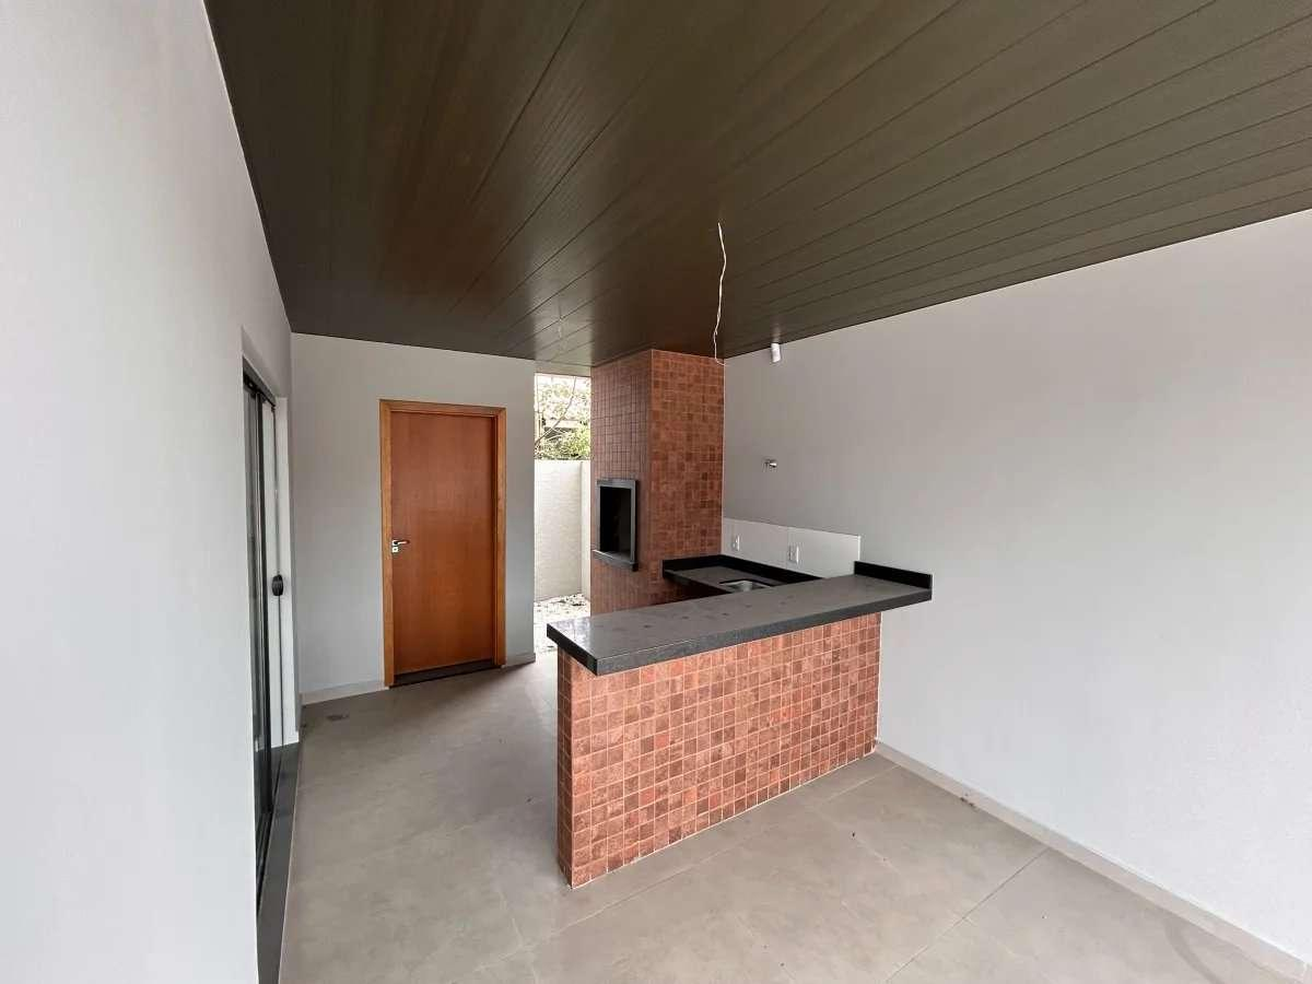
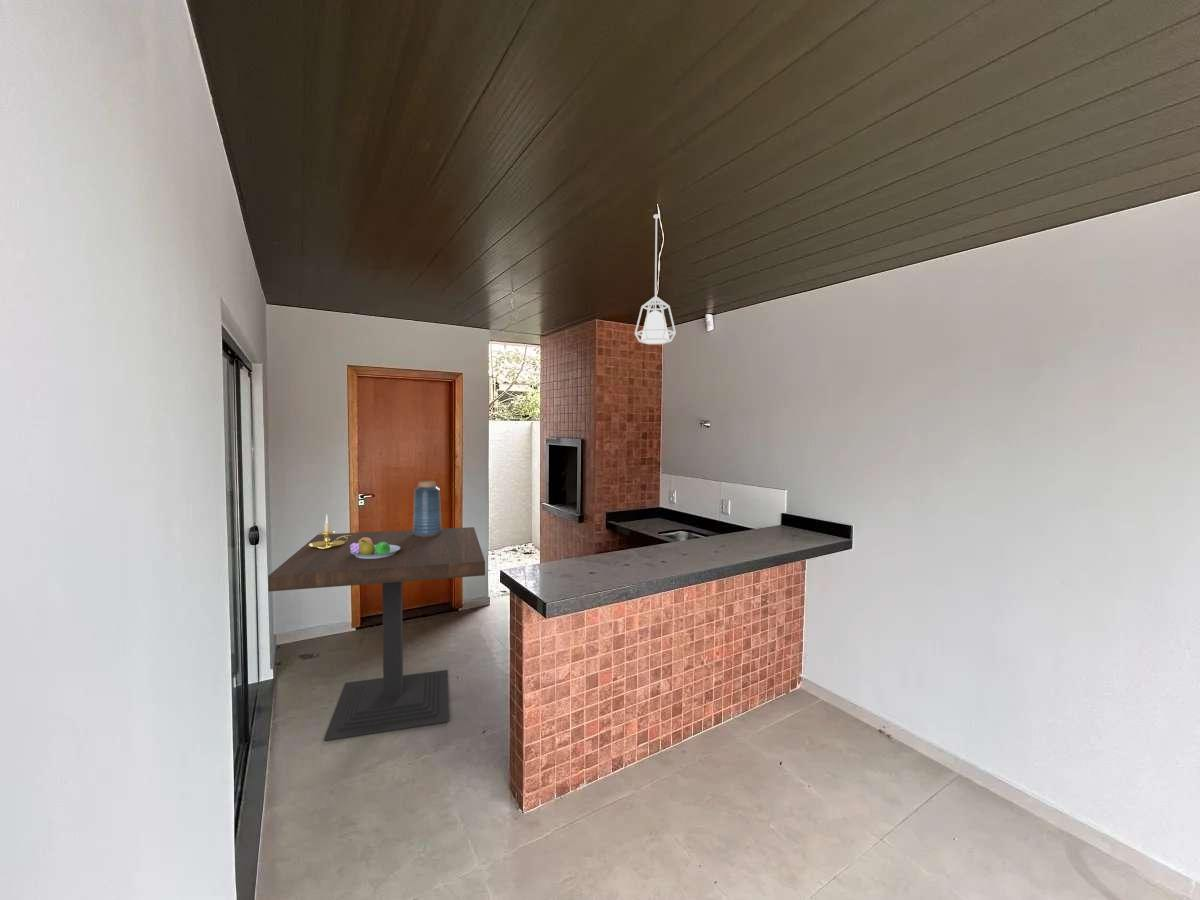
+ dining table [267,526,486,742]
+ vase [412,480,443,537]
+ candle holder [309,513,350,549]
+ fruit bowl [350,537,400,559]
+ pendant lamp [634,213,677,345]
